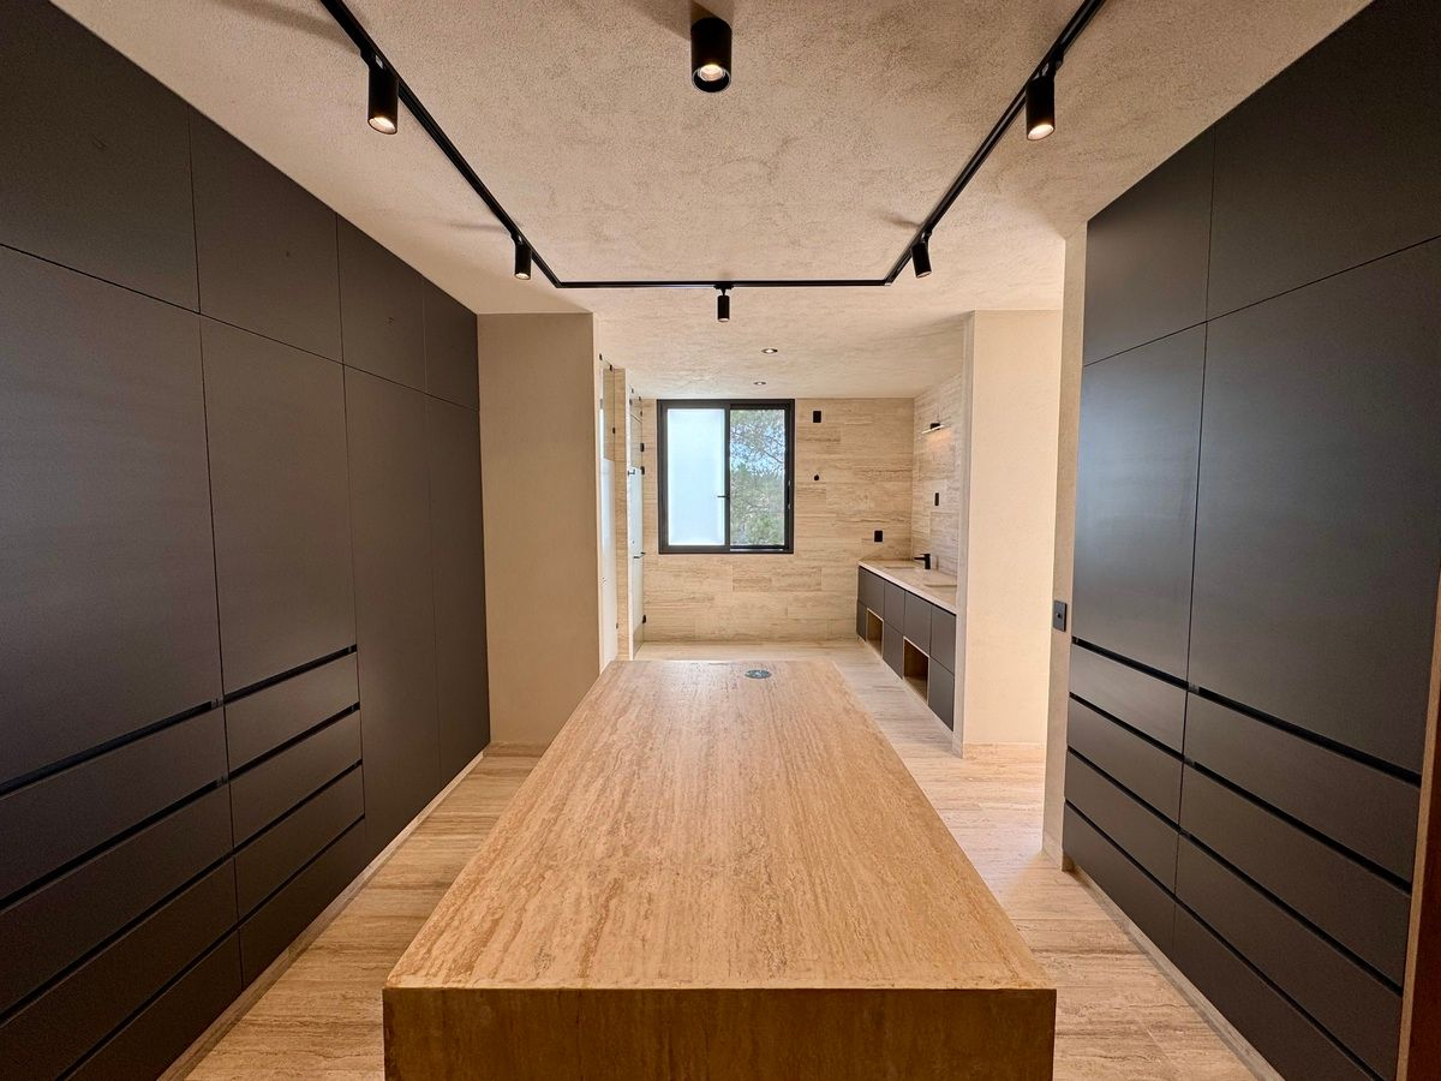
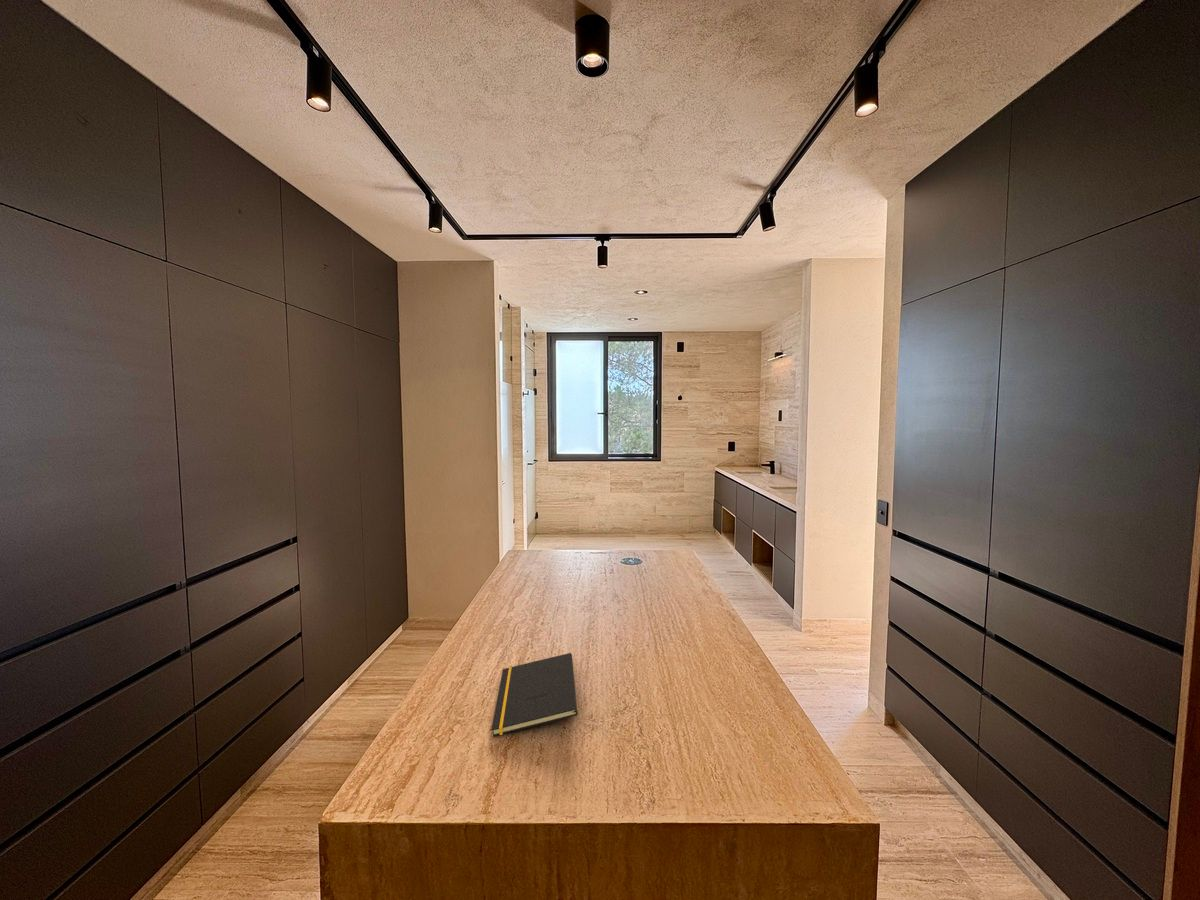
+ notepad [491,652,578,737]
